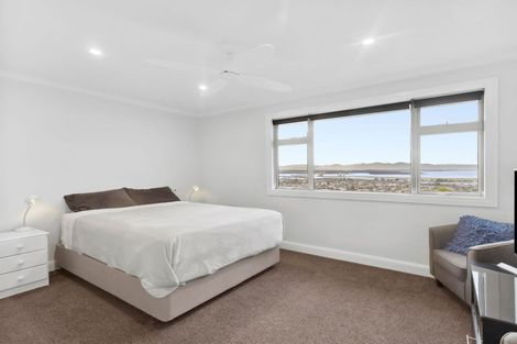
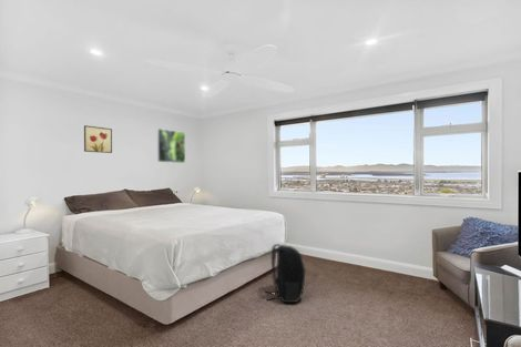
+ wall art [83,124,113,154]
+ backpack [265,243,307,304]
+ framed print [156,127,186,164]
